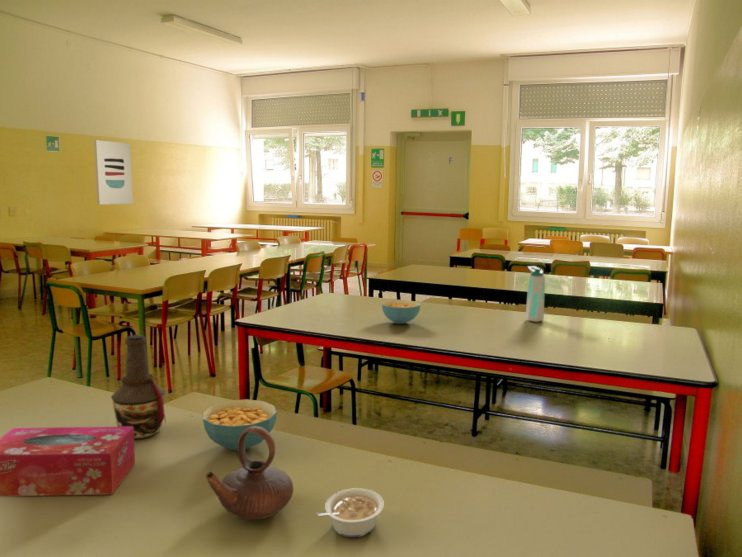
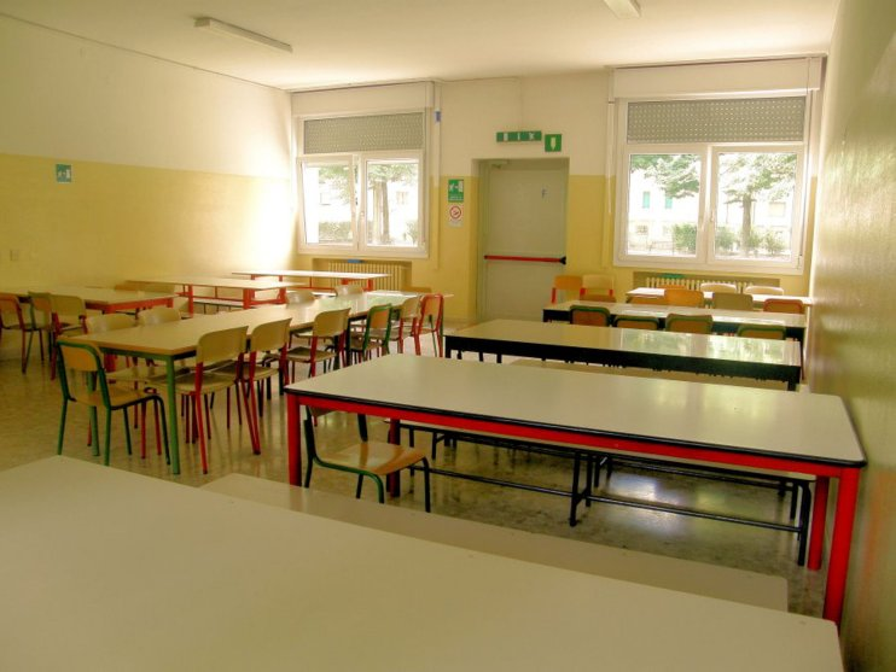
- legume [315,487,385,539]
- teapot [205,426,294,521]
- bottle [110,334,167,440]
- water bottle [525,265,546,323]
- cereal bowl [202,398,278,452]
- wall art [93,139,134,206]
- tissue box [0,426,136,497]
- cereal bowl [381,299,421,325]
